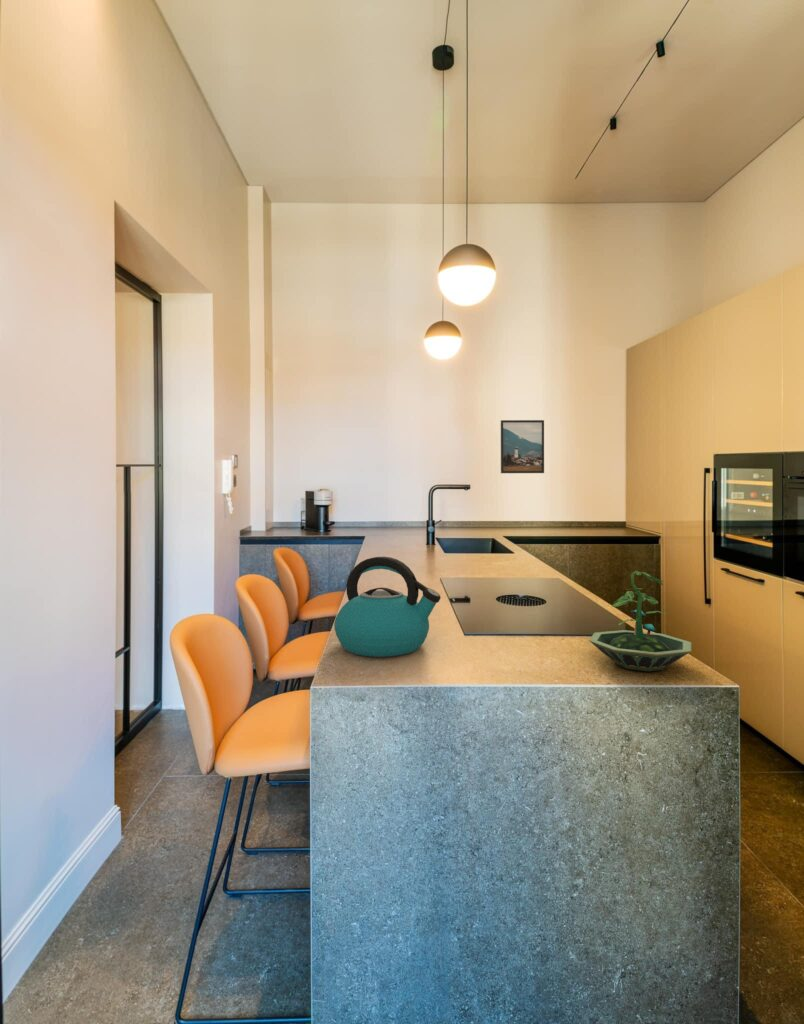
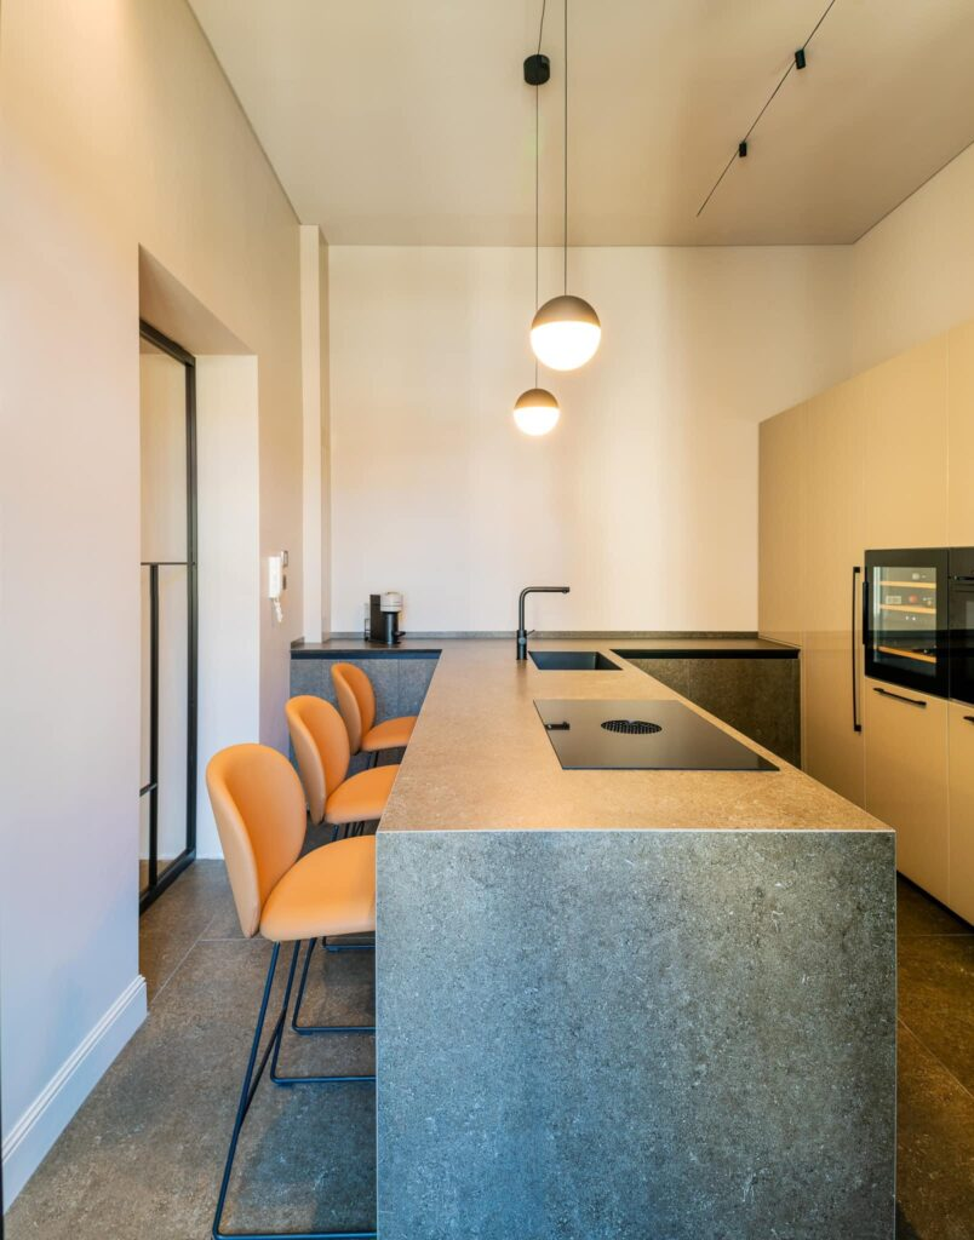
- kettle [333,556,442,658]
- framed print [500,419,545,474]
- terrarium [588,570,692,673]
